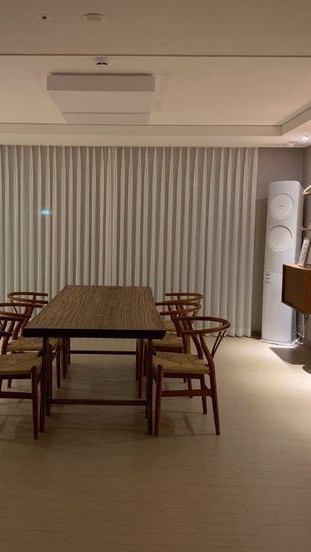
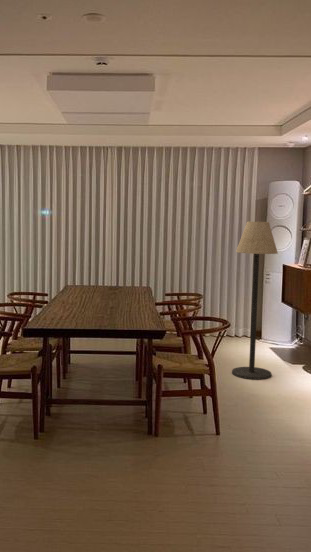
+ floor lamp [231,221,279,381]
